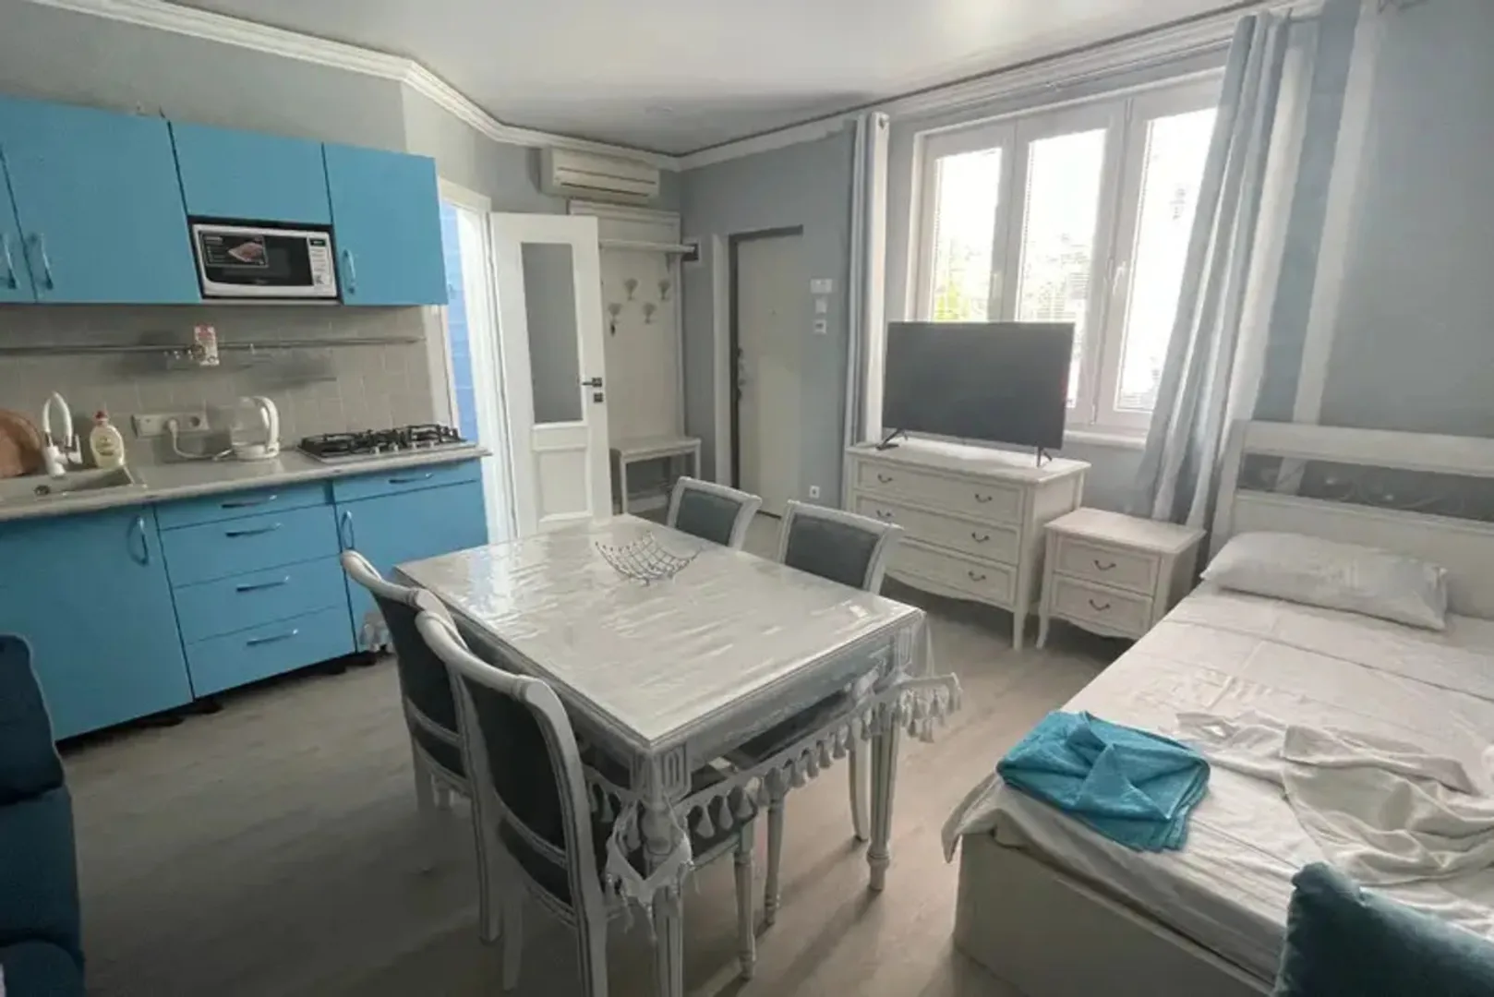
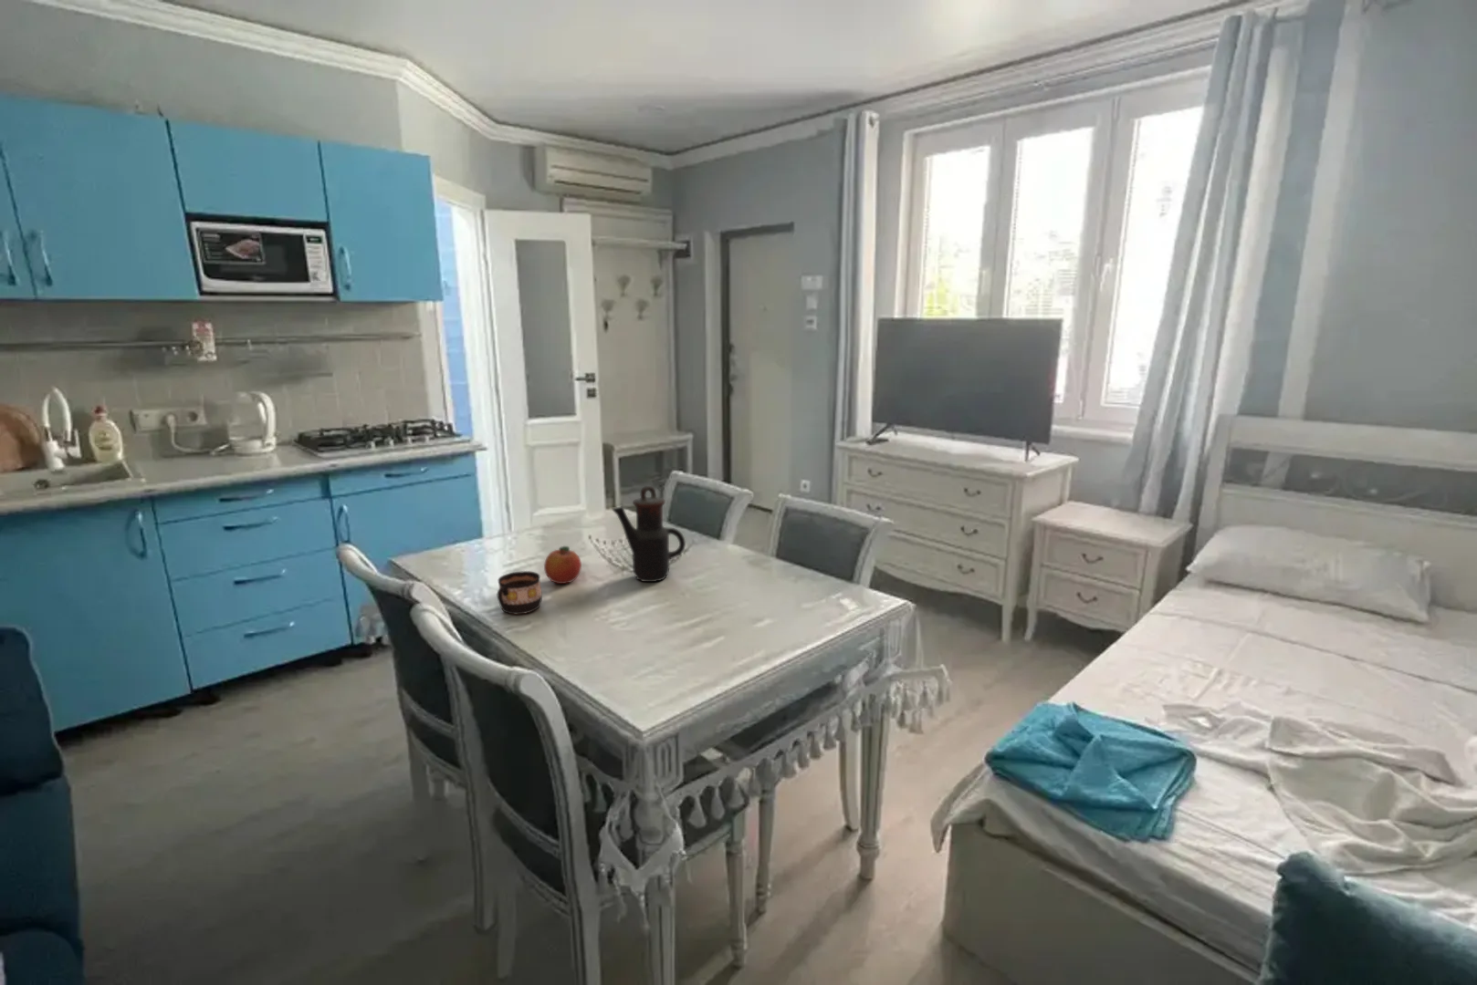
+ cup [497,571,543,615]
+ fruit [543,545,583,585]
+ teapot [610,485,686,583]
